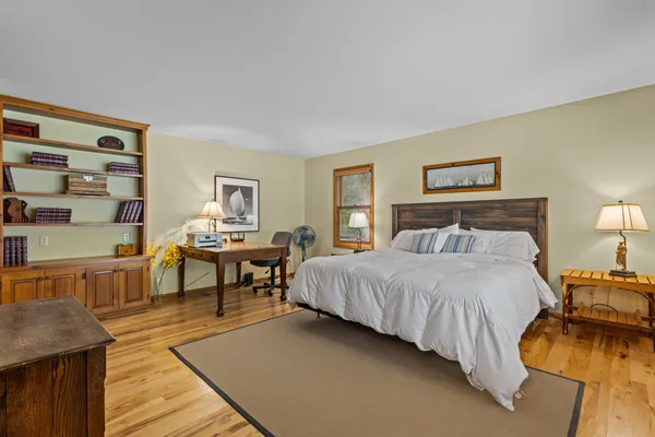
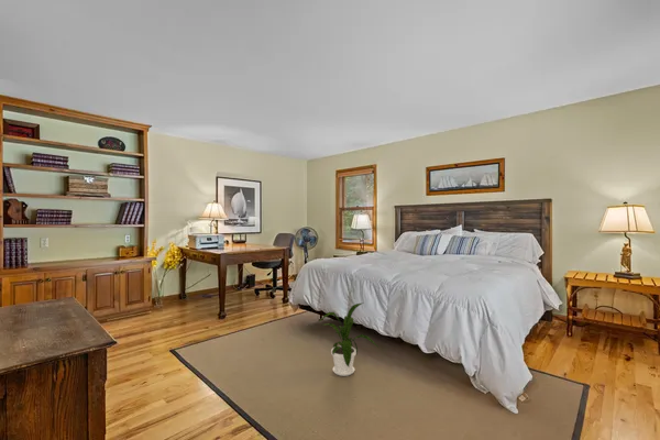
+ house plant [319,302,380,377]
